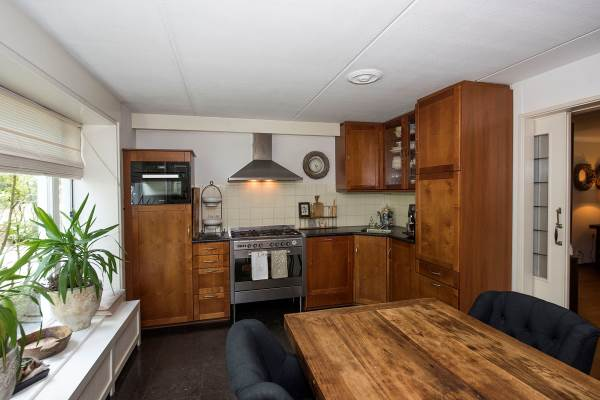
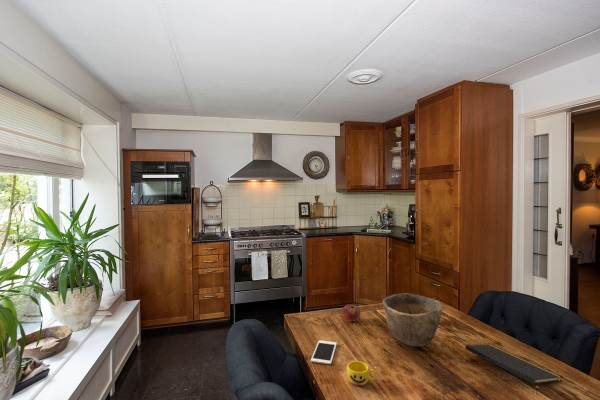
+ cup [346,360,378,386]
+ cell phone [310,339,338,365]
+ bowl [381,292,444,347]
+ fruit [342,303,361,322]
+ notepad [465,344,563,395]
